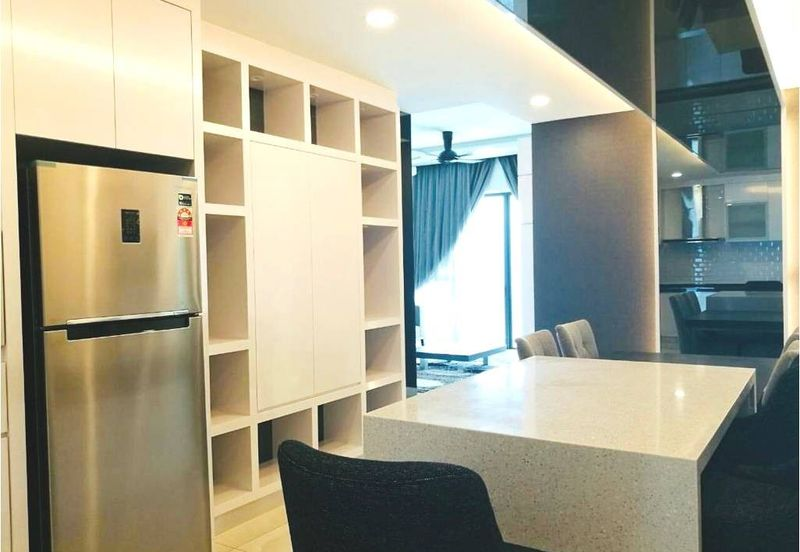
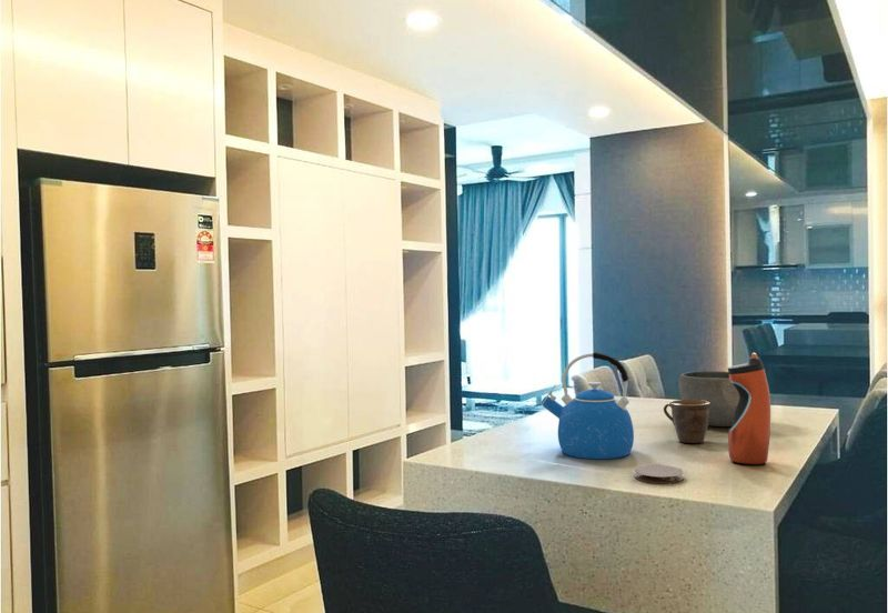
+ bowl [678,370,739,428]
+ water bottle [727,352,771,465]
+ mug [663,399,712,444]
+ kettle [539,351,635,461]
+ coaster [634,464,685,484]
